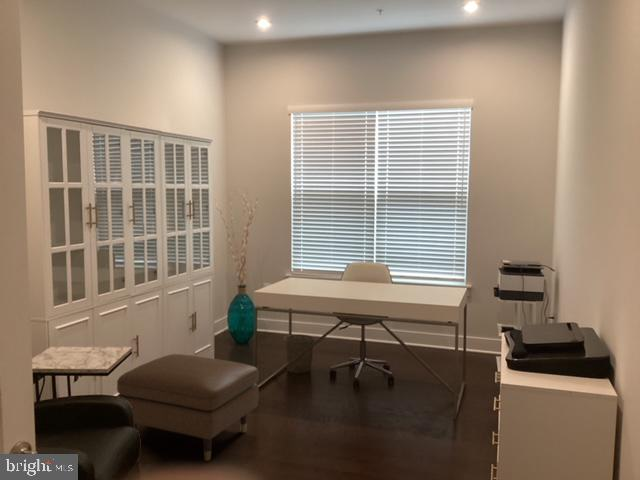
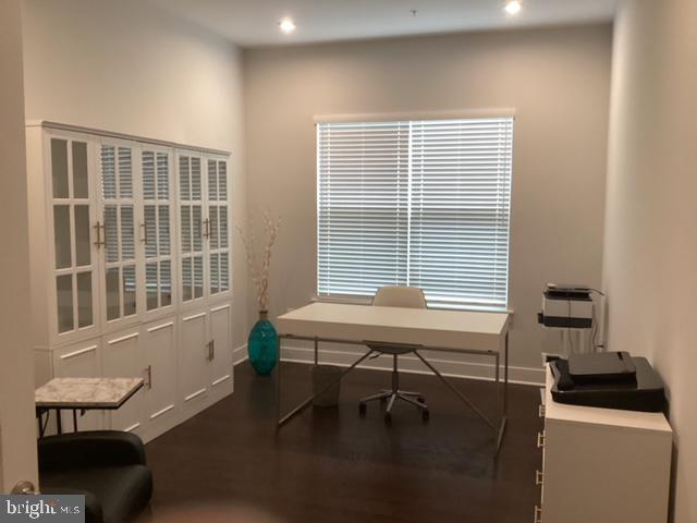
- ottoman [116,353,260,462]
